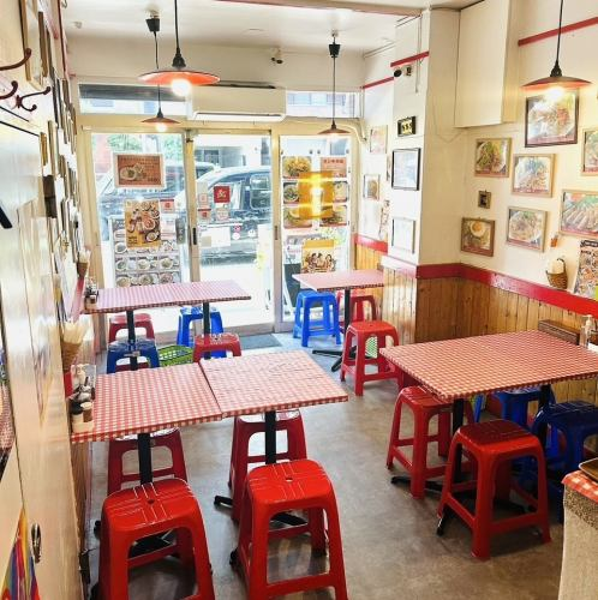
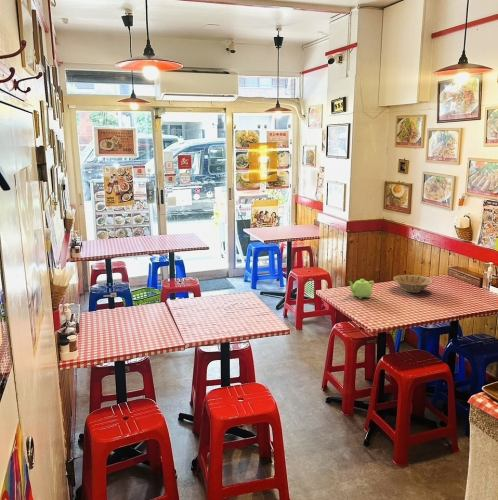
+ bowl [392,274,434,294]
+ teapot [348,278,375,300]
